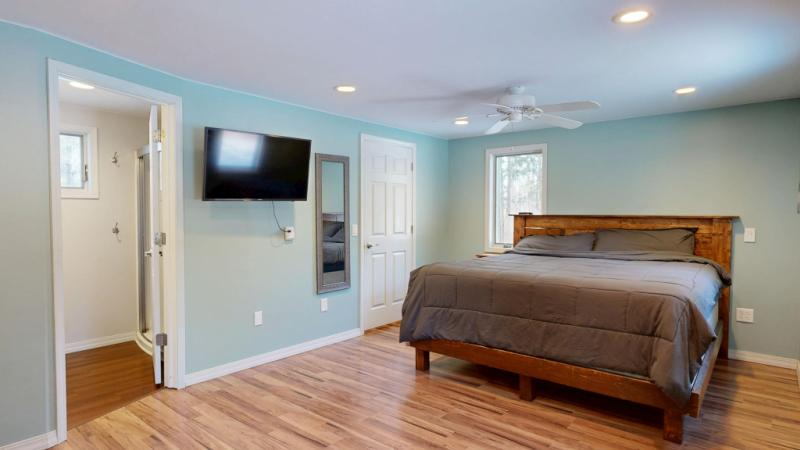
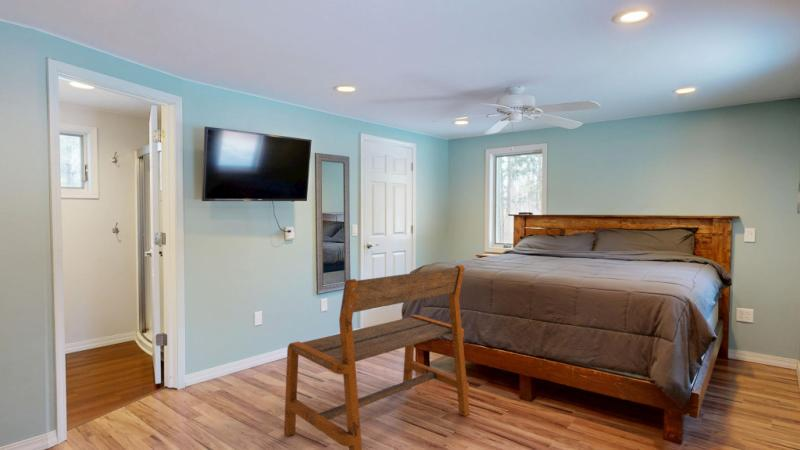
+ bench [283,264,471,450]
